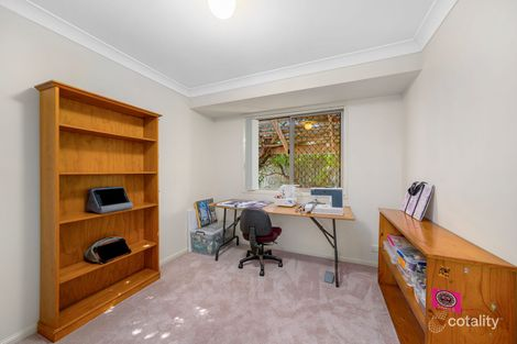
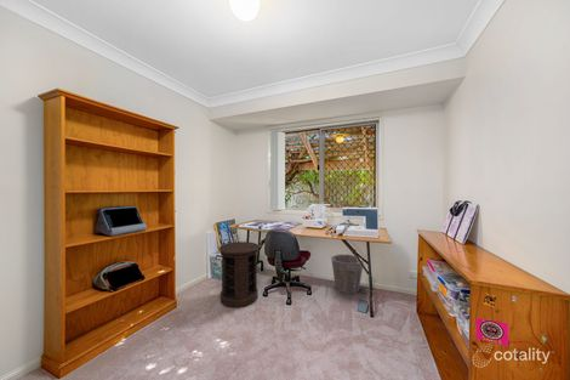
+ side table [217,240,261,310]
+ waste bin [330,254,365,295]
